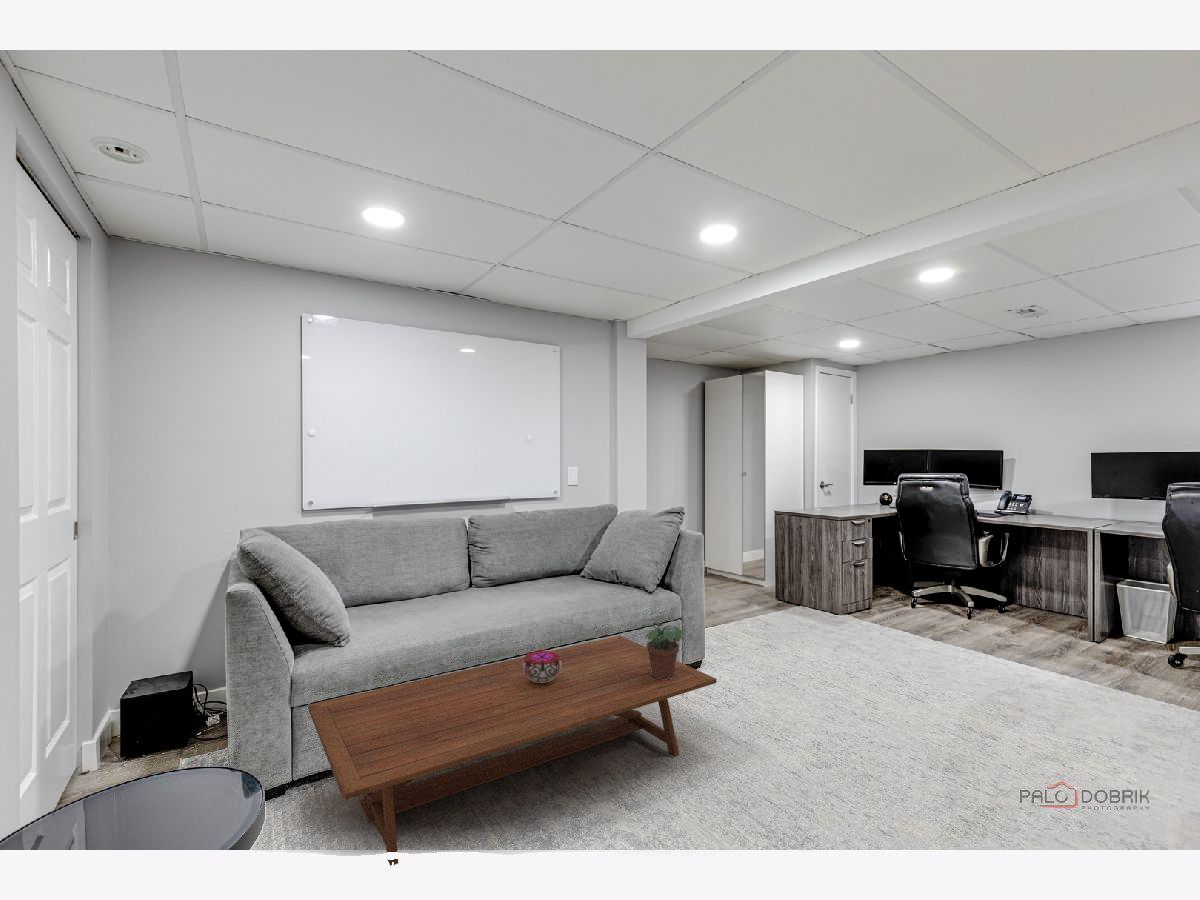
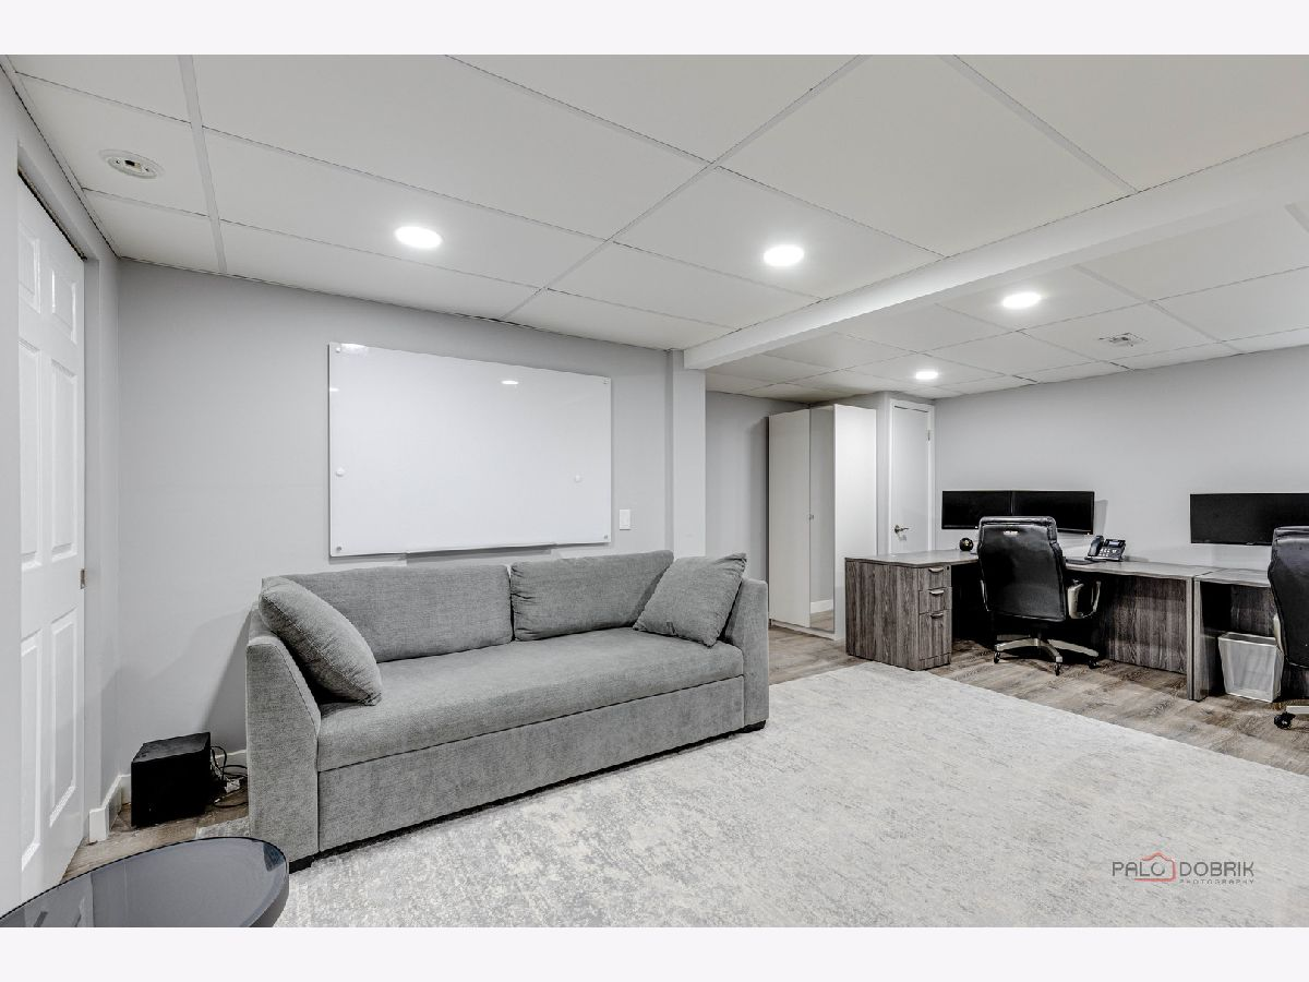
- decorative bowl [523,650,561,683]
- coffee table [307,635,718,867]
- potted plant [638,621,685,680]
